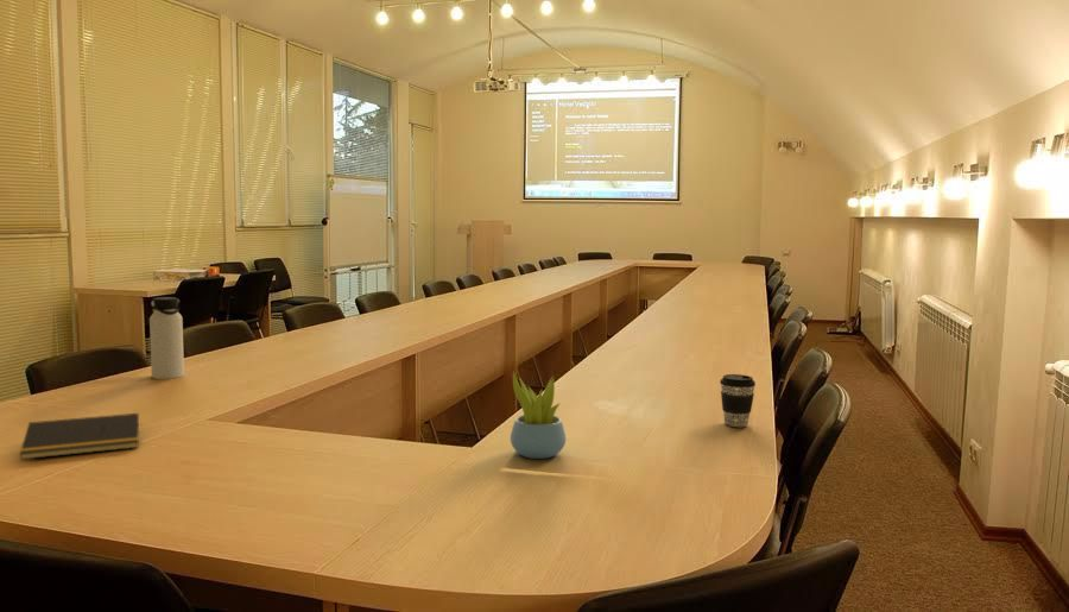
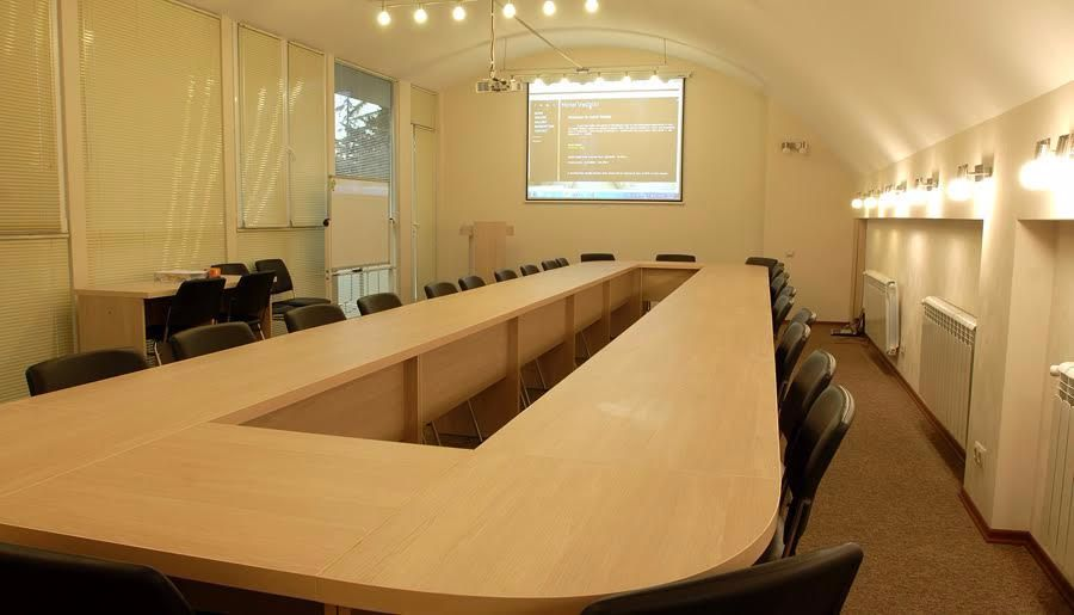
- coffee cup [719,373,757,428]
- succulent plant [510,370,567,460]
- notepad [19,412,140,461]
- water bottle [148,296,185,380]
